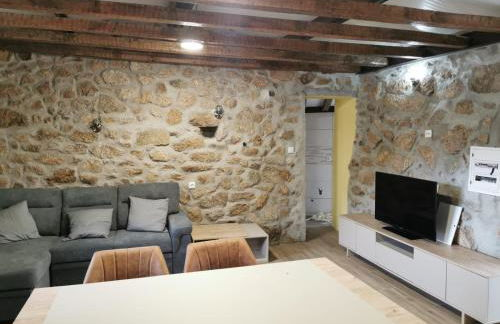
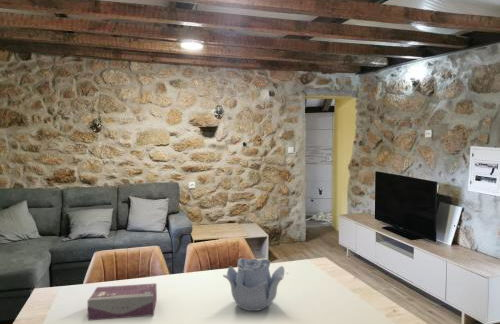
+ decorative bowl [222,257,285,312]
+ tissue box [86,282,158,322]
